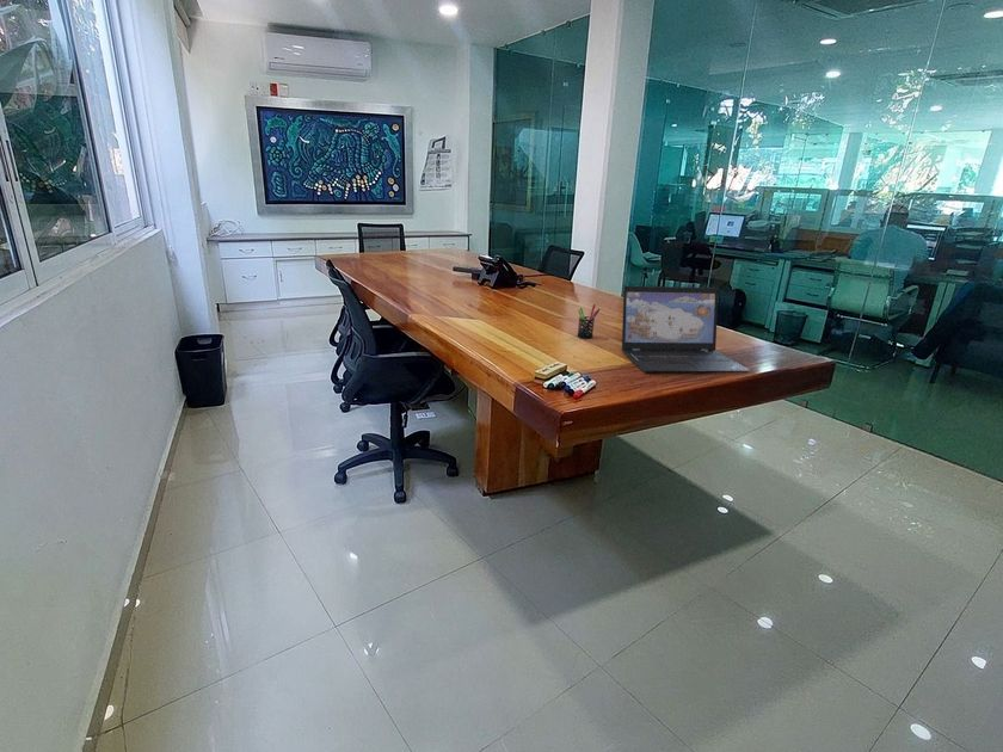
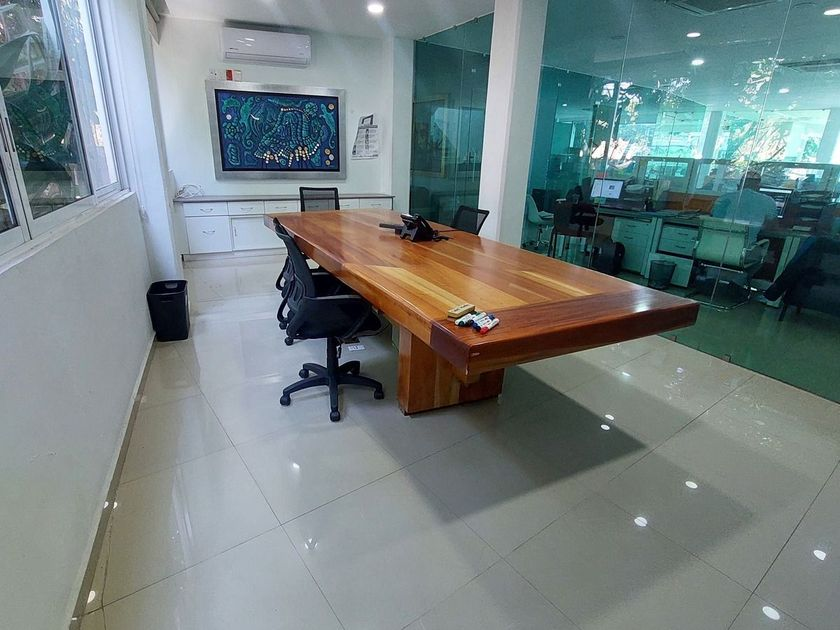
- laptop [621,285,752,374]
- pen holder [577,303,602,339]
